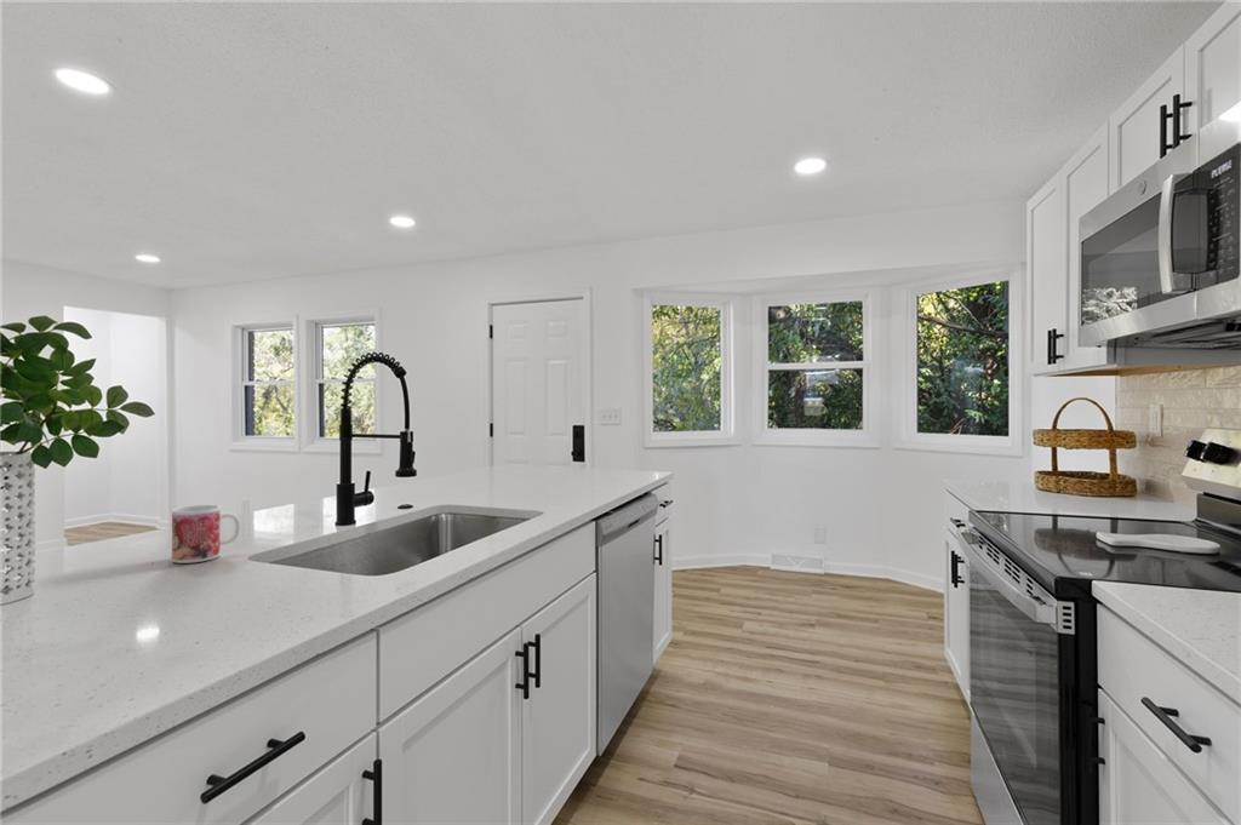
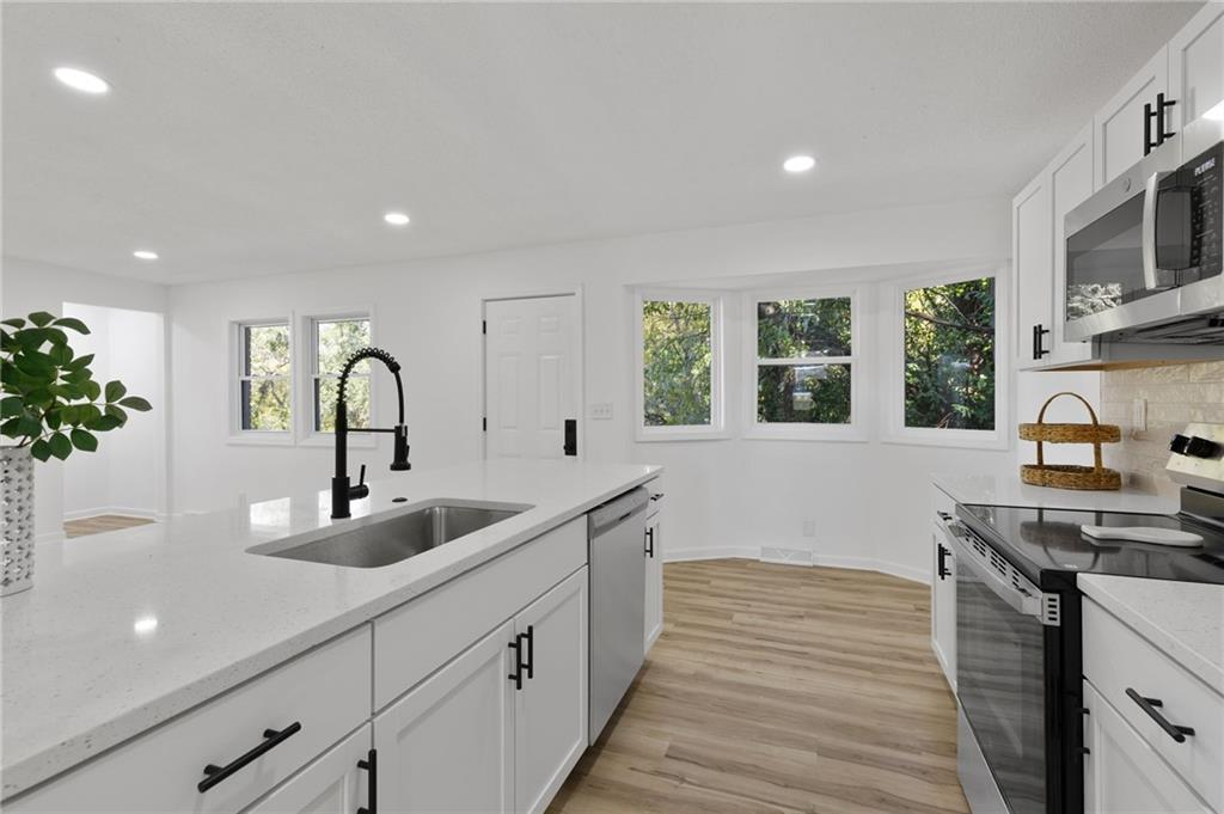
- mug [171,504,241,565]
